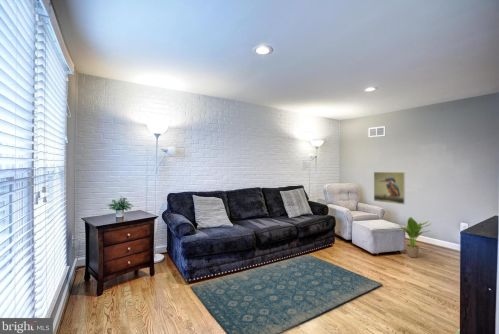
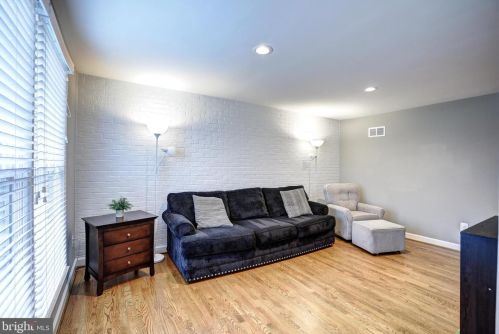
- rug [189,253,383,334]
- potted plant [394,216,432,259]
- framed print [373,171,406,206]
